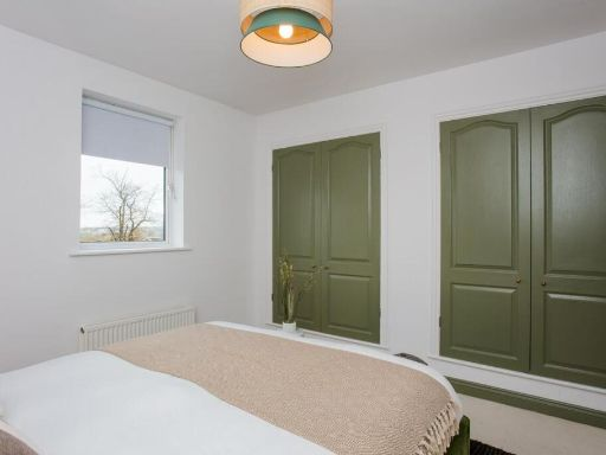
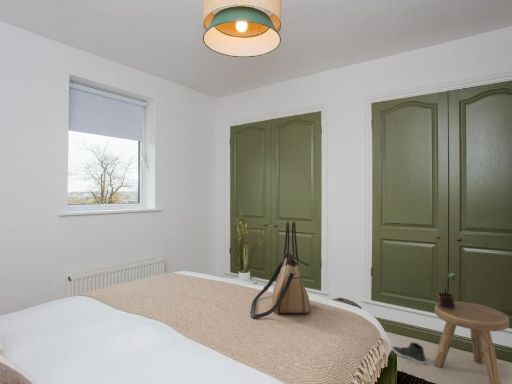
+ tote bag [249,220,311,319]
+ sneaker [391,341,427,365]
+ potted plant [437,271,458,309]
+ stool [433,300,510,384]
